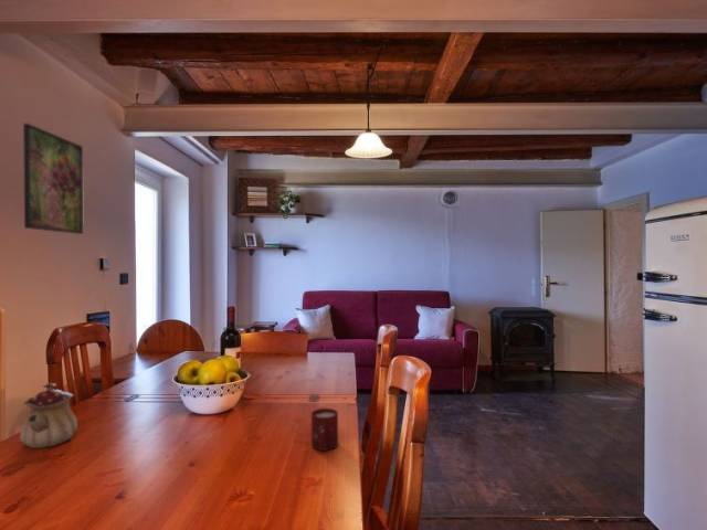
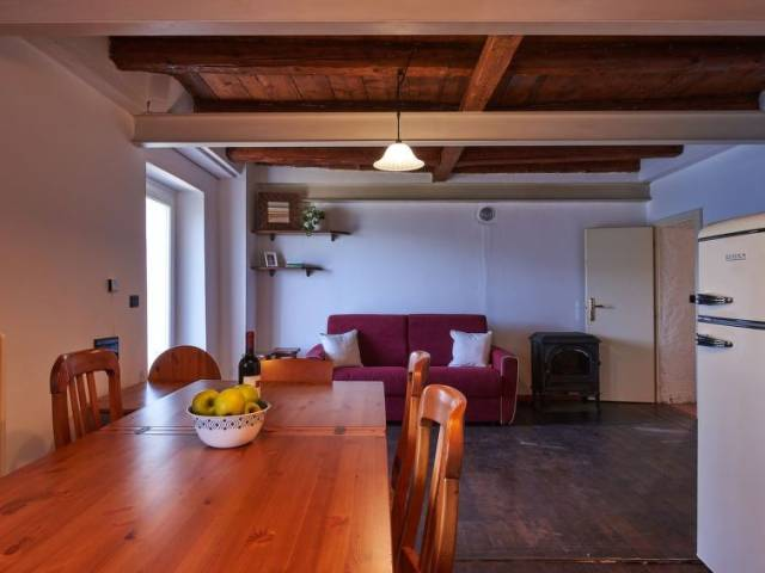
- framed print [22,123,85,235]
- teapot [19,382,78,449]
- cup [310,407,339,452]
